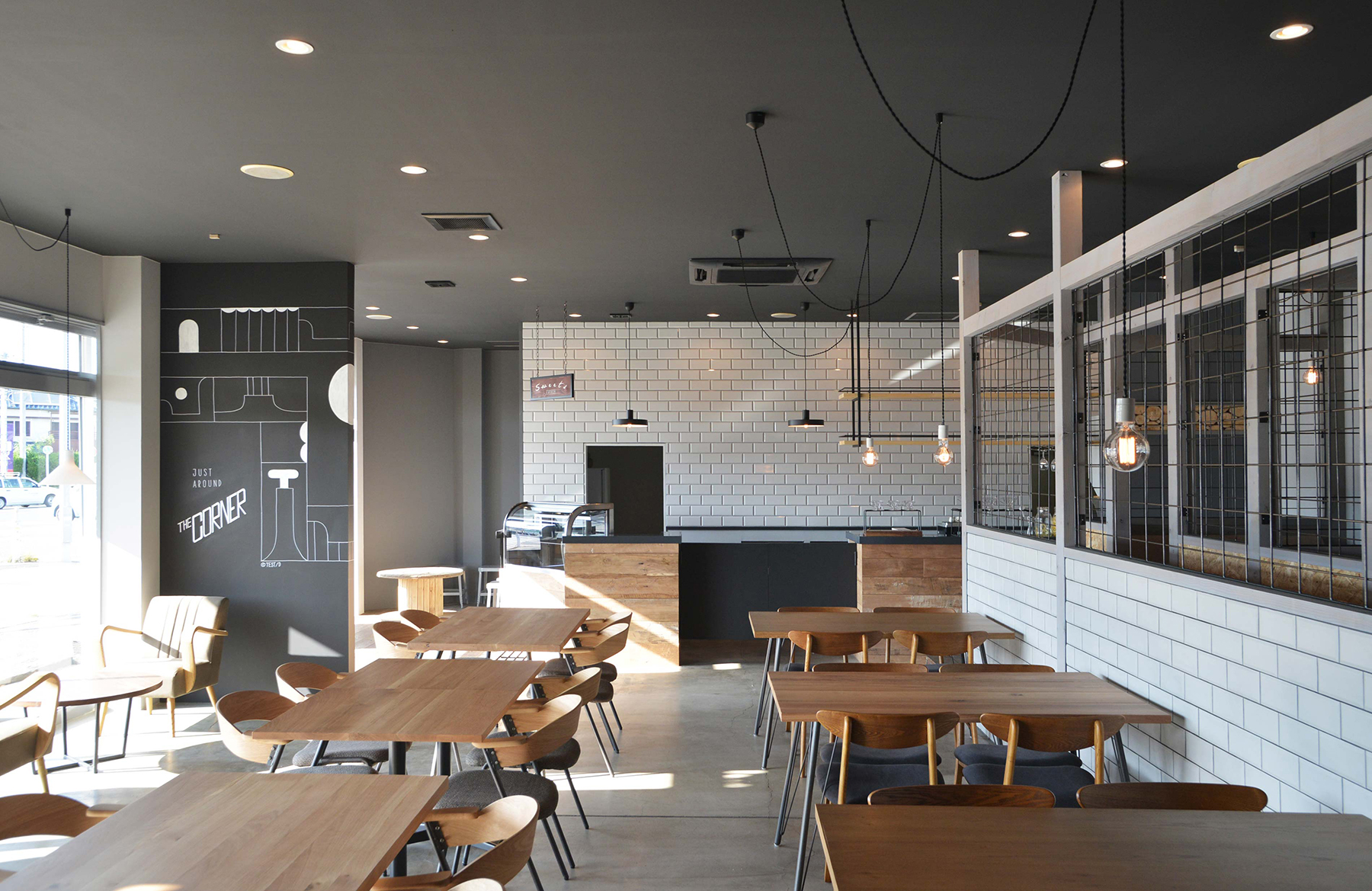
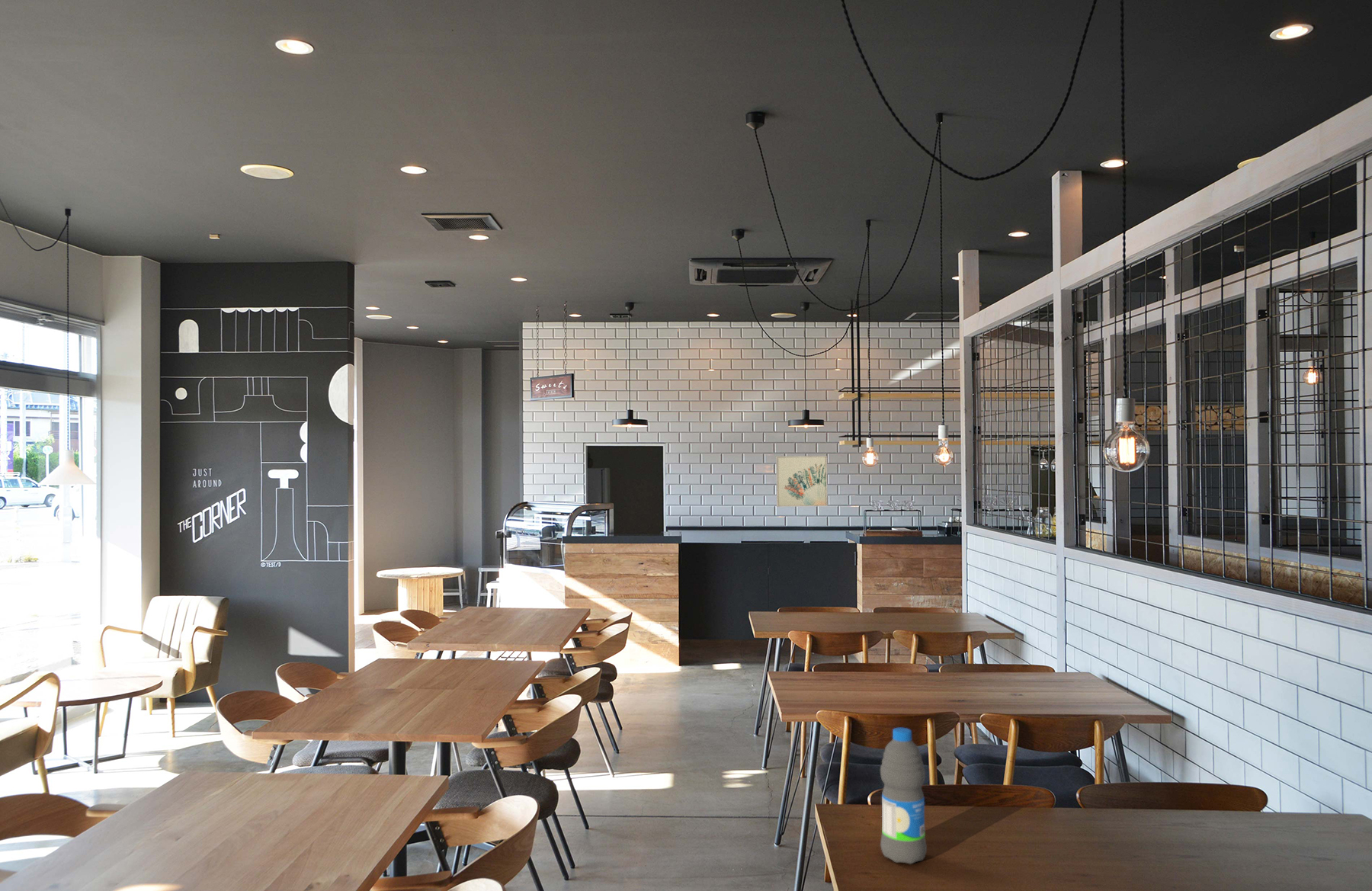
+ water bottle [880,727,928,865]
+ wall art [775,455,829,508]
